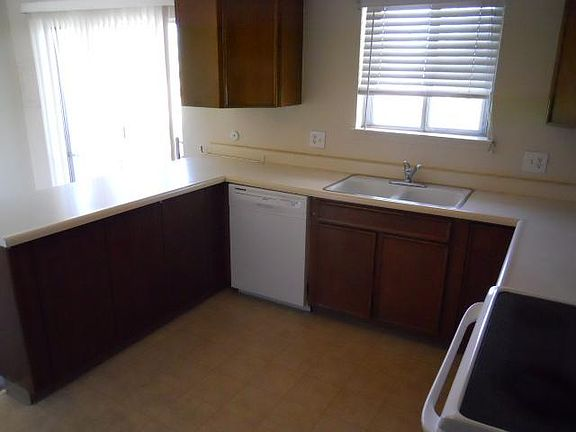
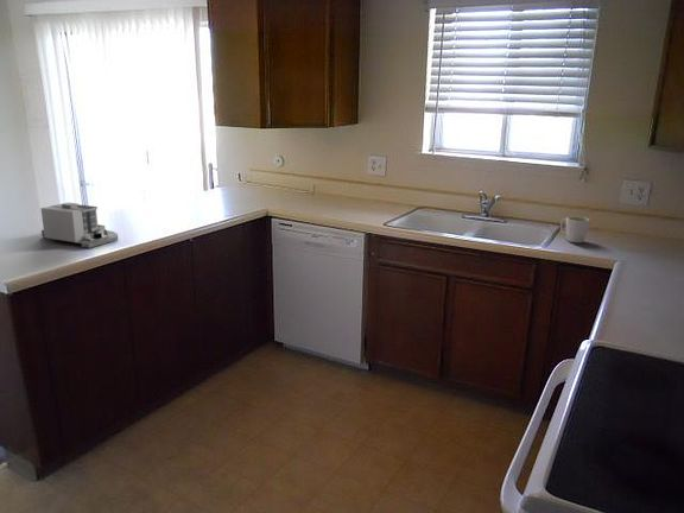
+ mug [559,216,591,243]
+ architectural model [40,202,119,249]
